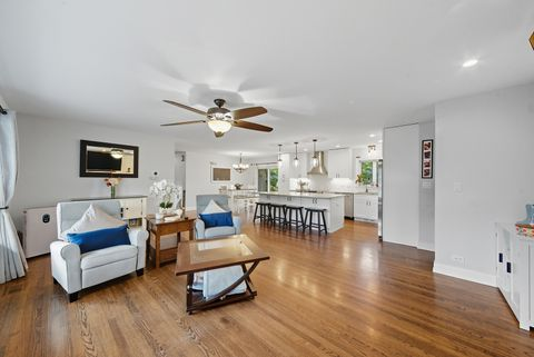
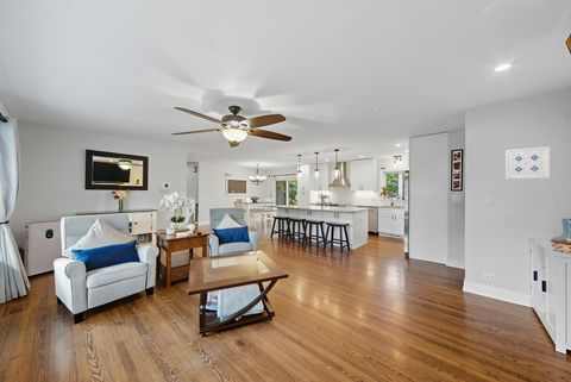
+ wall art [504,145,551,180]
